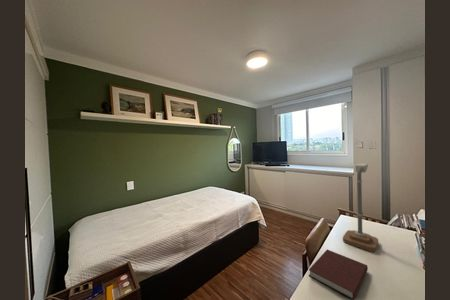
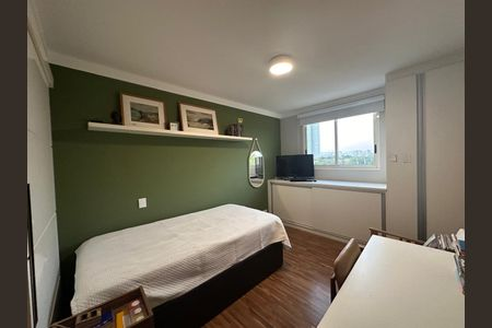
- notebook [308,249,369,300]
- desk lamp [342,163,379,252]
